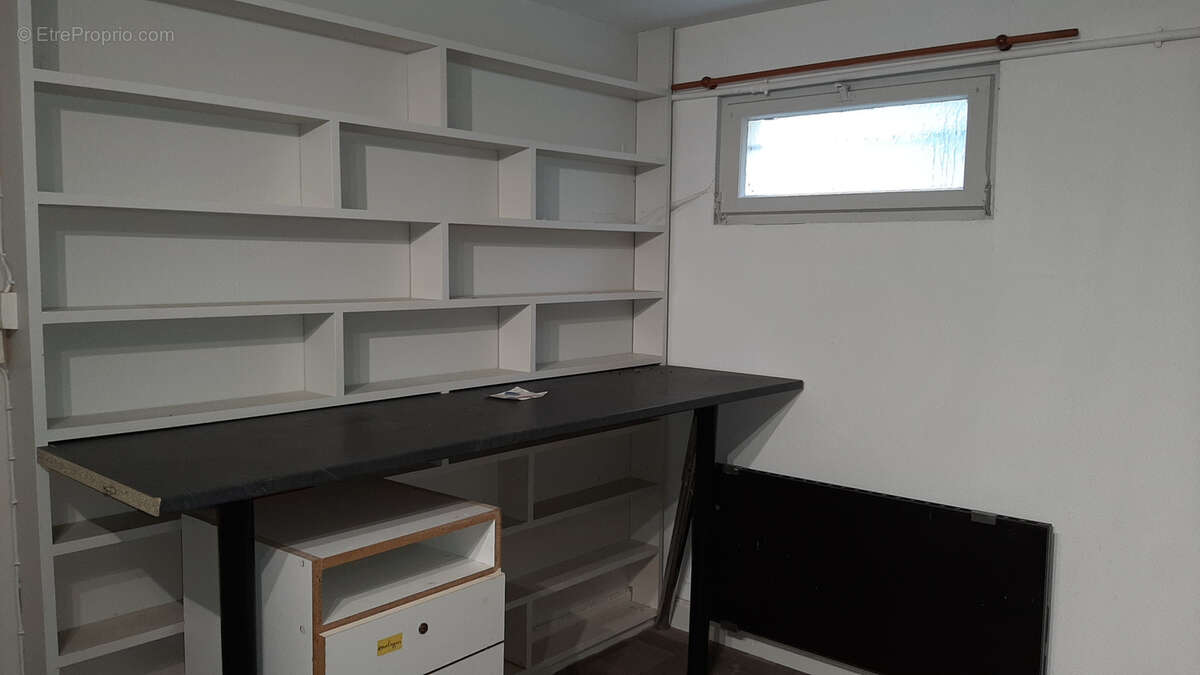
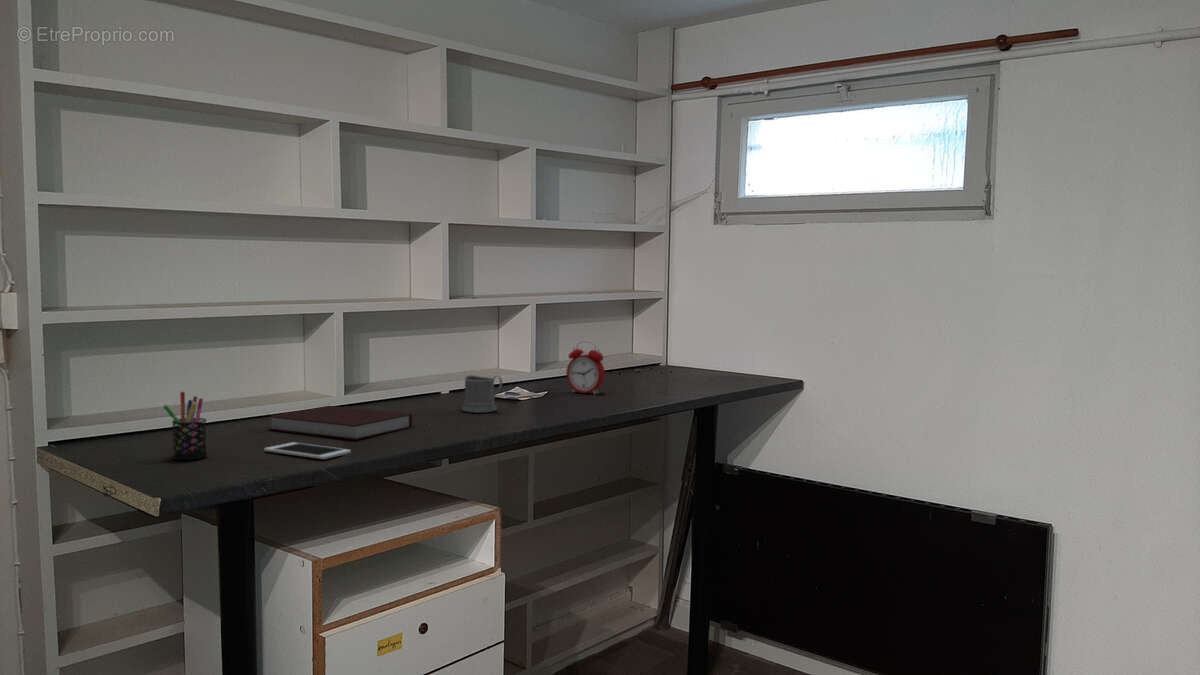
+ pen holder [162,391,208,461]
+ mug [461,374,503,414]
+ notebook [268,405,413,441]
+ alarm clock [565,340,606,395]
+ cell phone [263,441,352,460]
